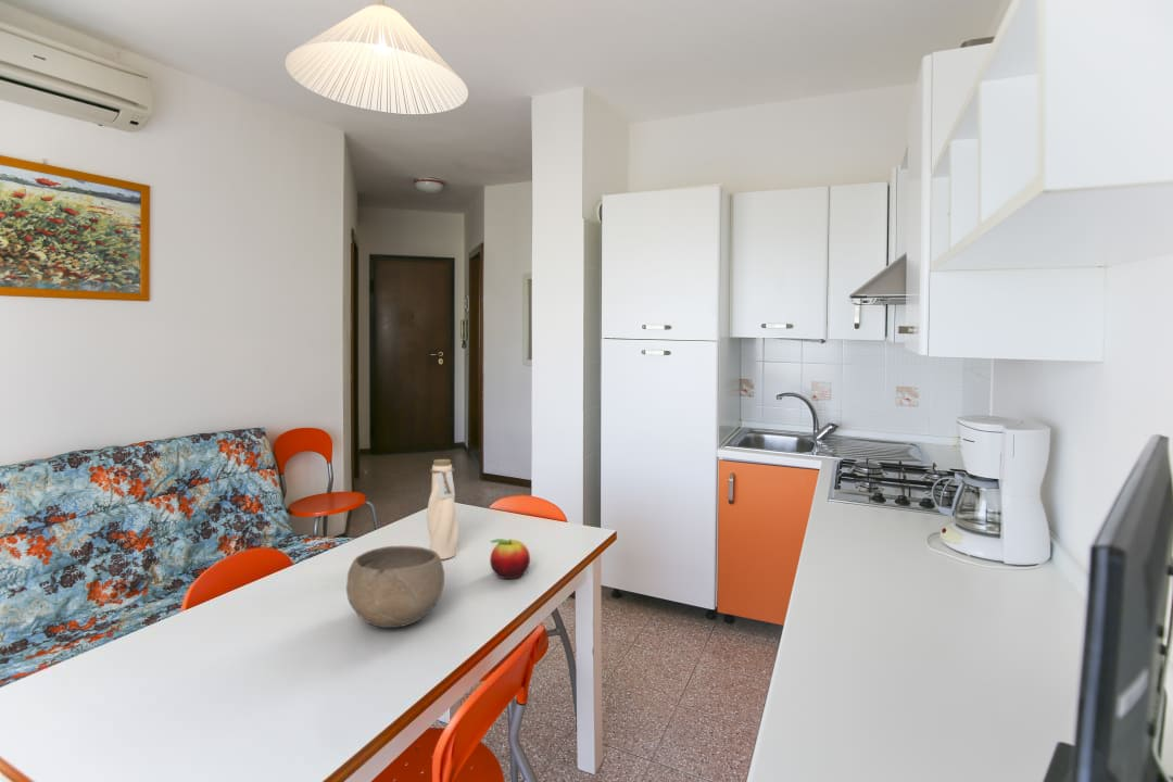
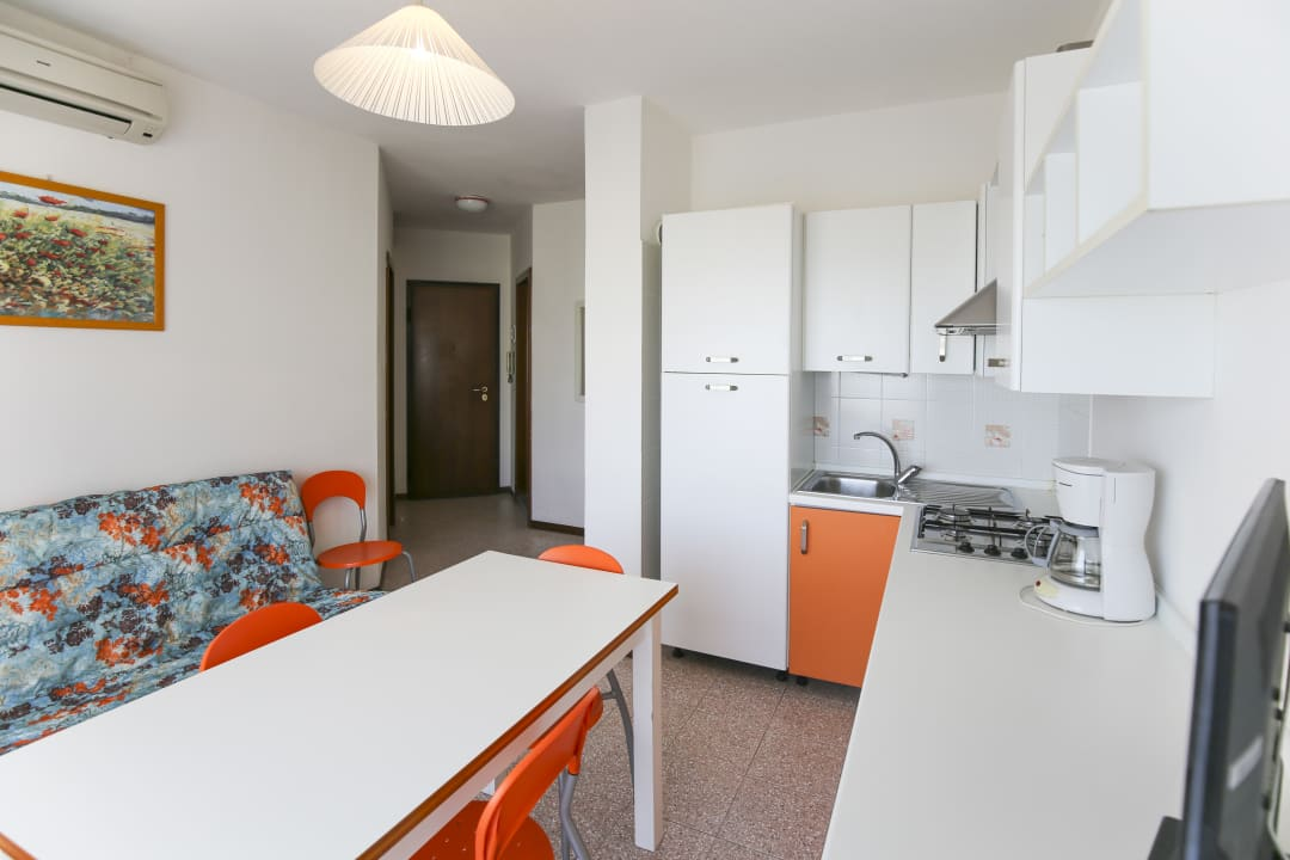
- water bottle [426,458,459,560]
- bowl [345,545,445,629]
- fruit [489,538,531,580]
